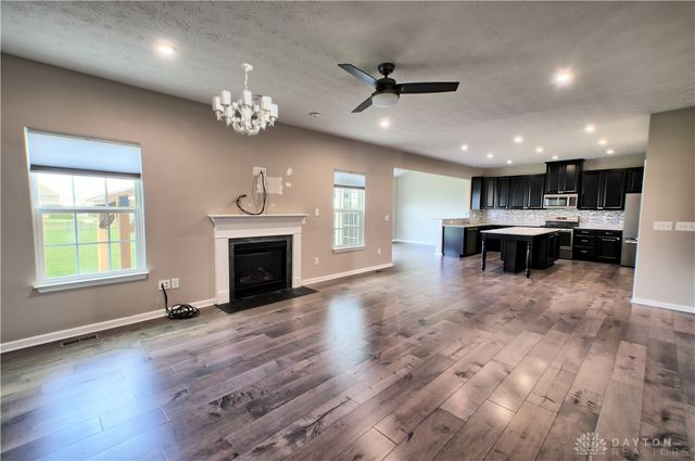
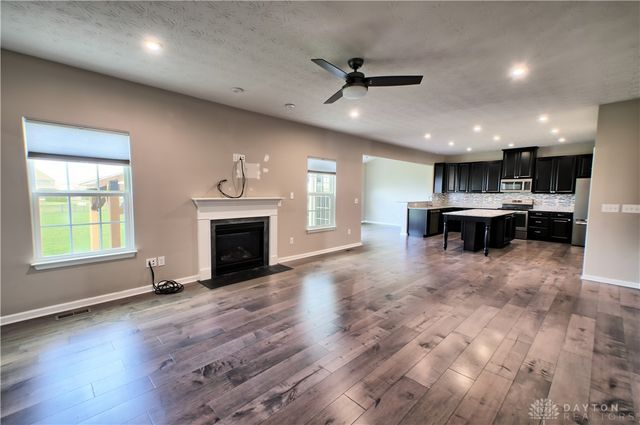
- chandelier [212,63,279,136]
